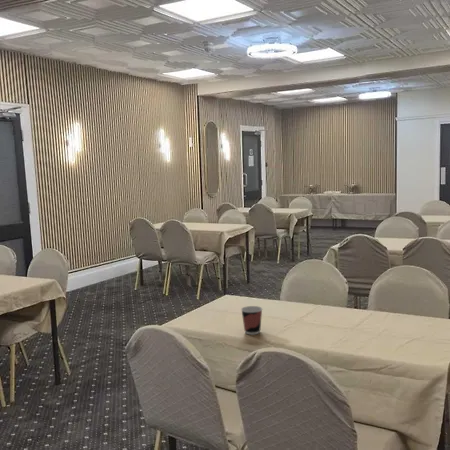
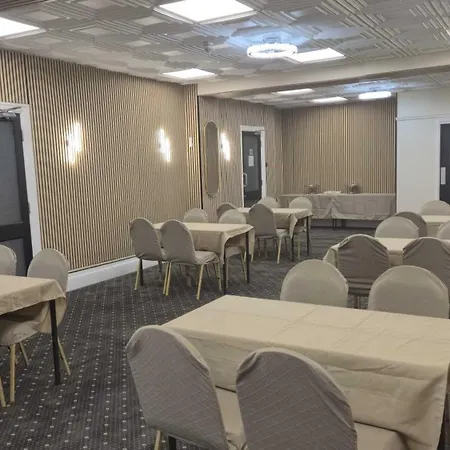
- cup [240,305,263,335]
